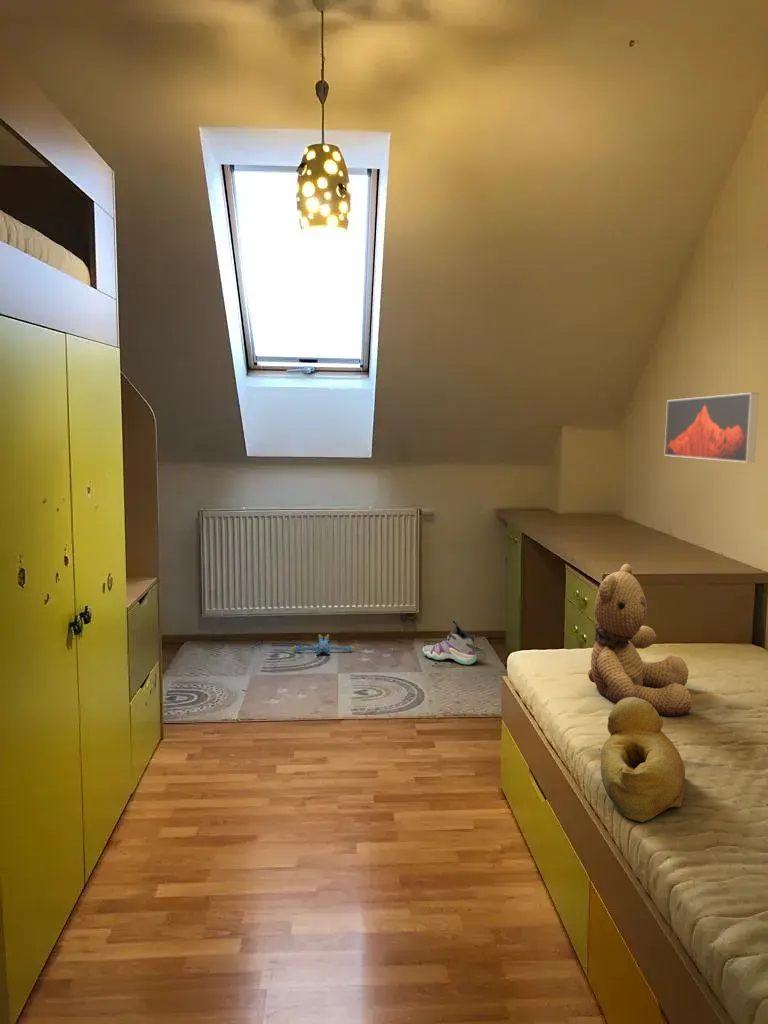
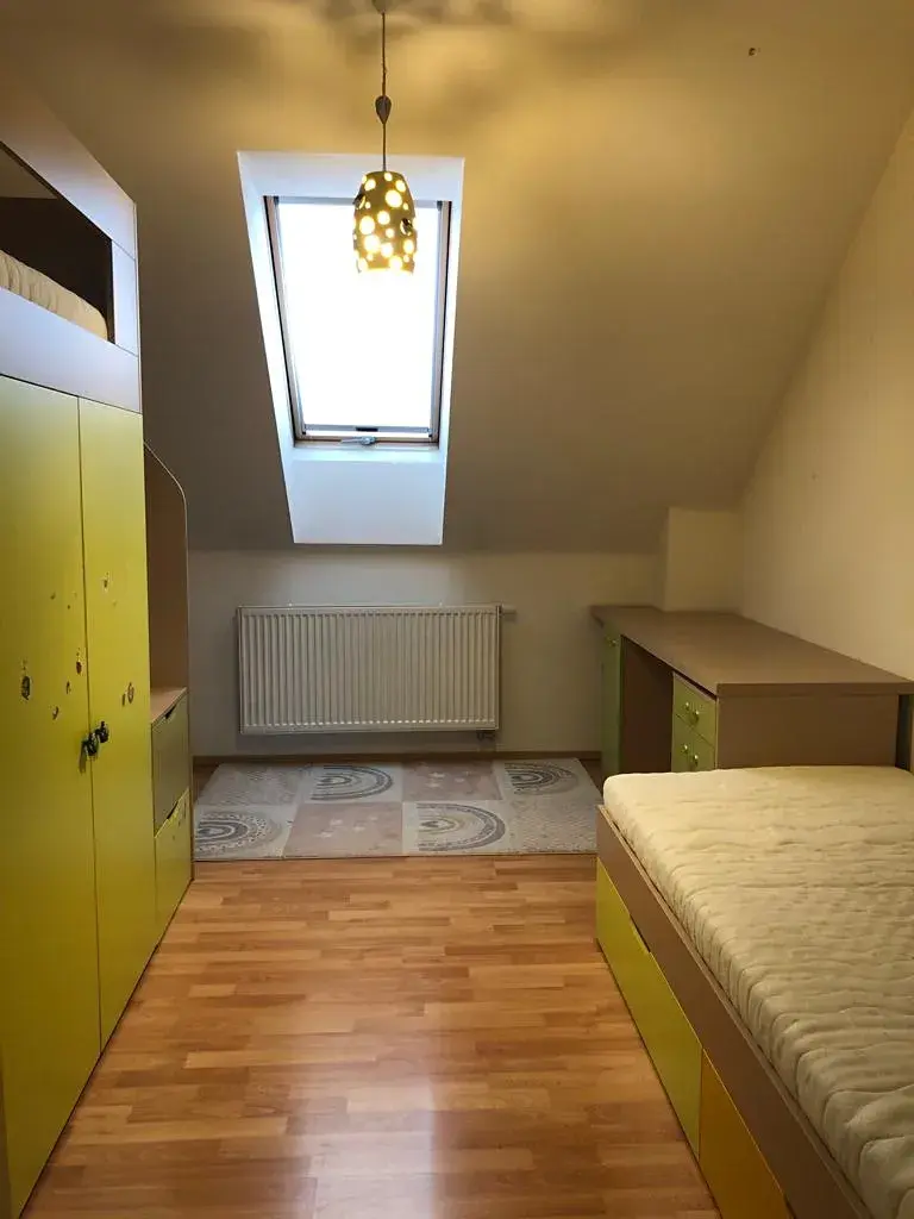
- teddy bear [587,563,693,718]
- rubber duck [600,697,687,823]
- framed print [663,392,760,464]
- sneaker [422,619,477,666]
- plush toy [290,633,356,654]
